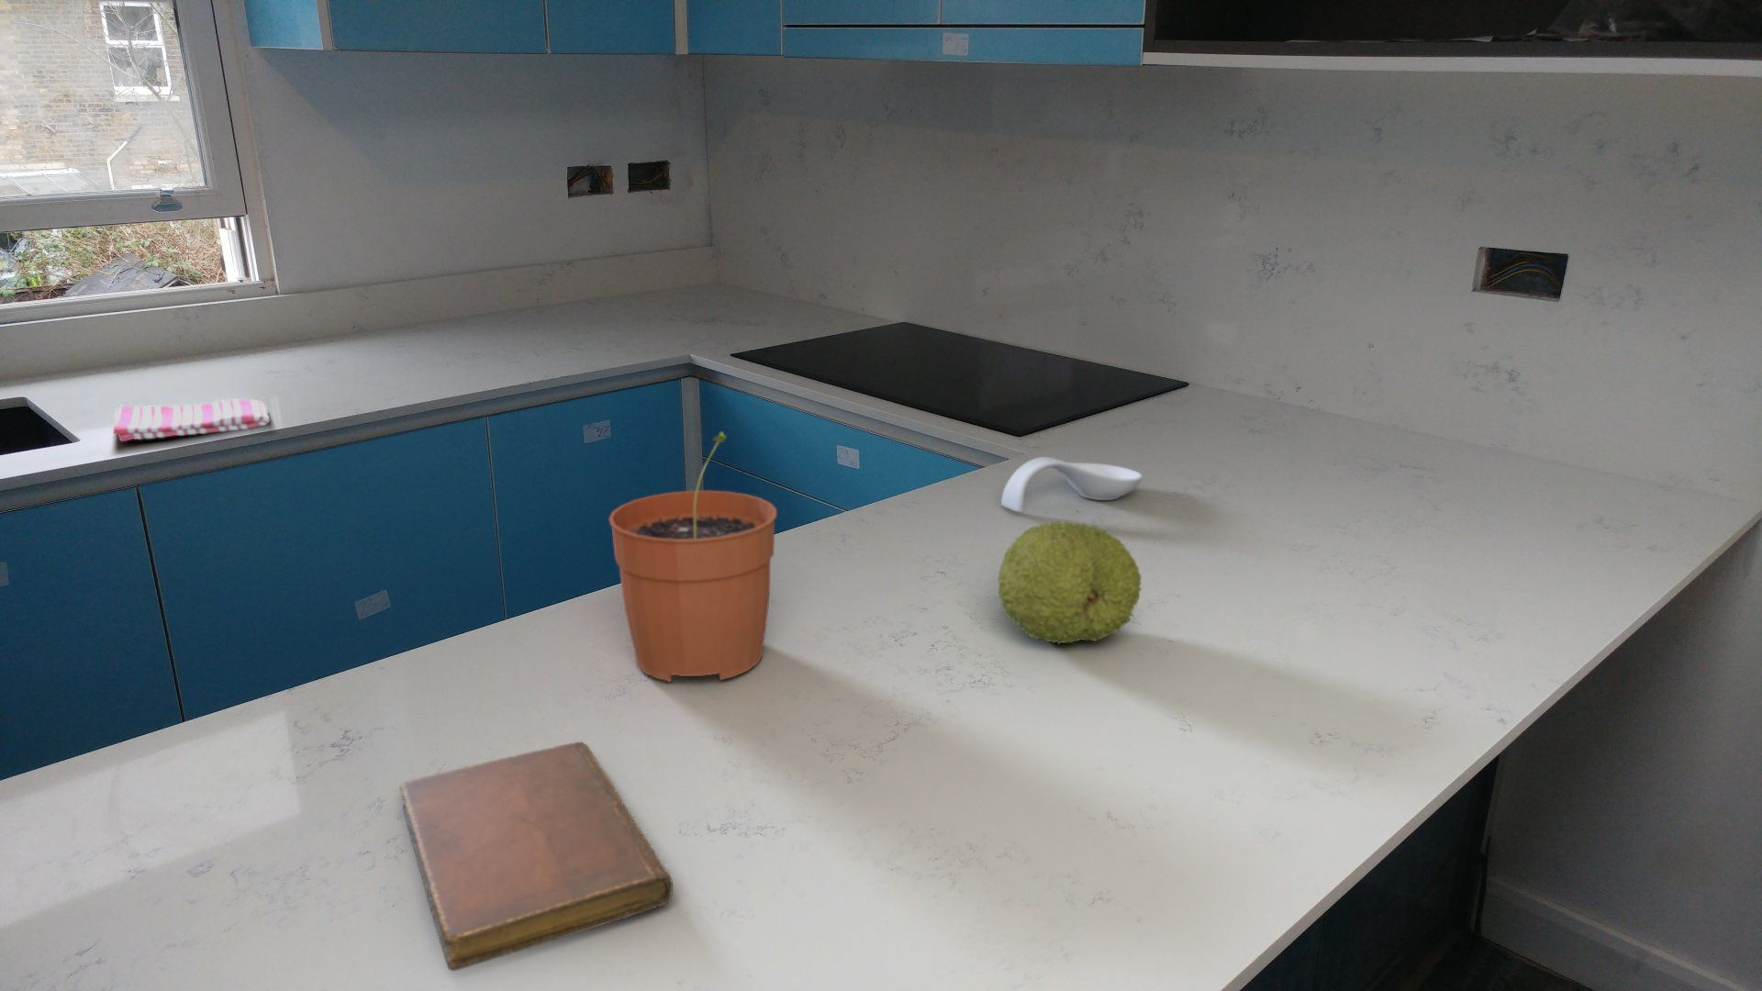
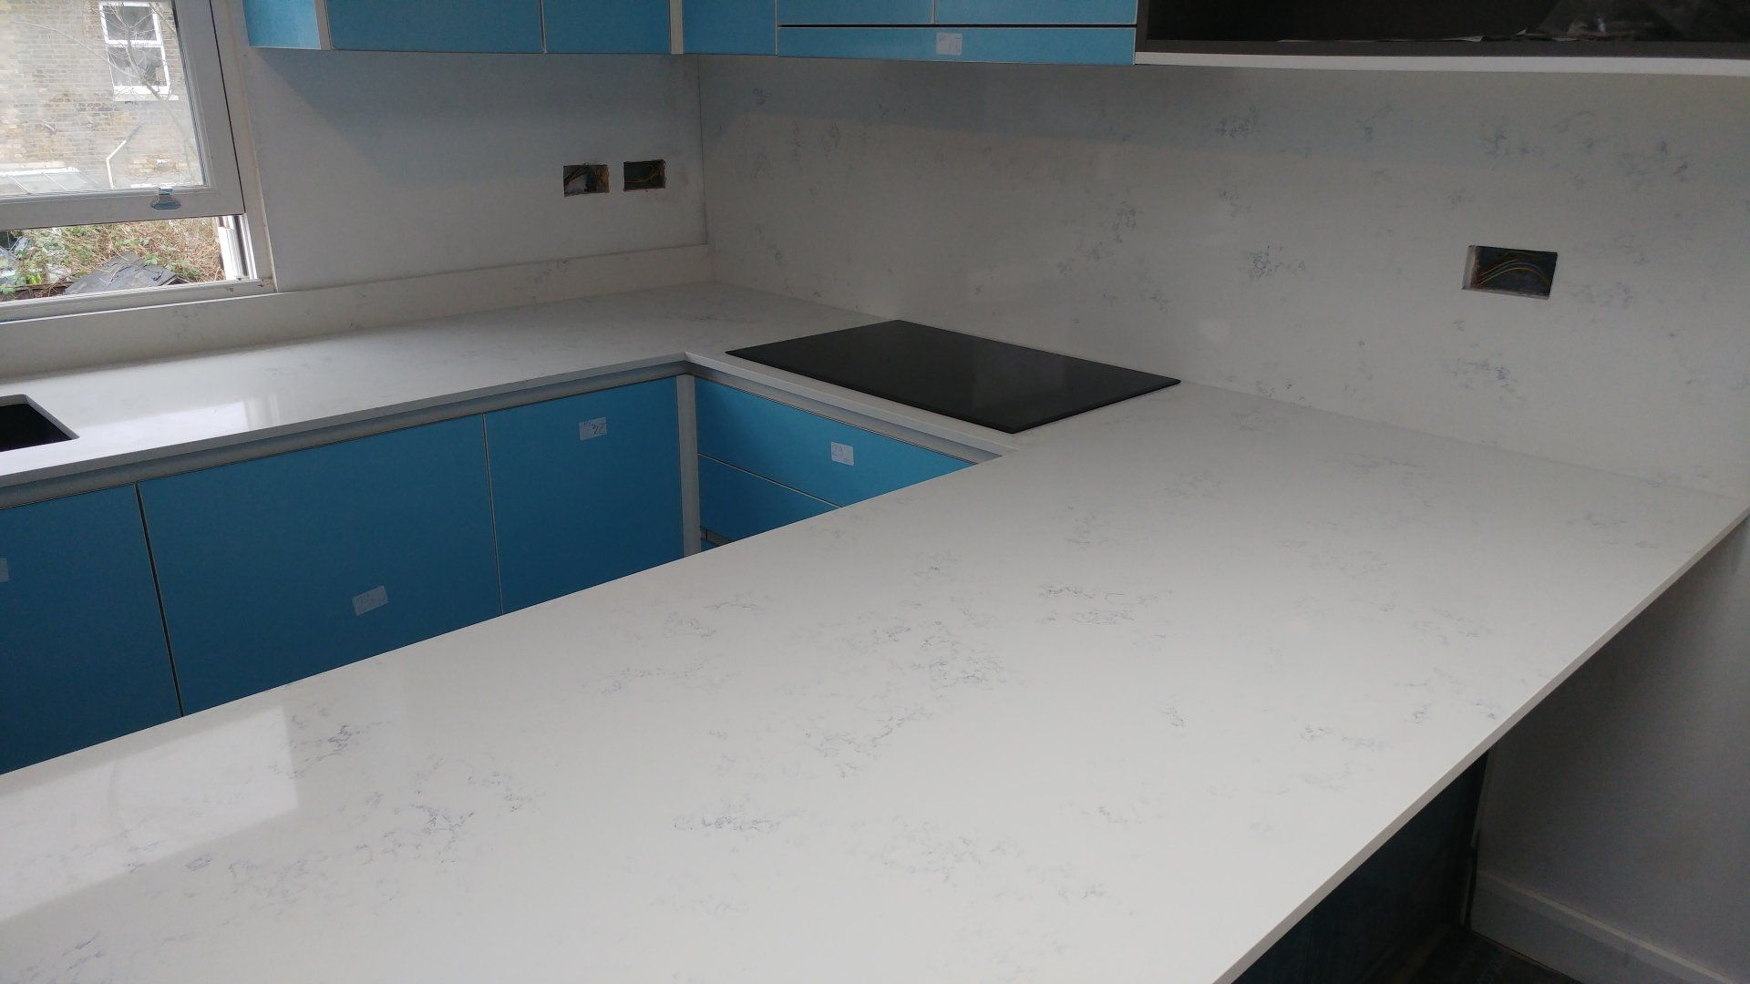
- plant pot [609,431,777,682]
- notebook [399,741,674,972]
- fruit [997,520,1142,645]
- spoon rest [1001,456,1144,514]
- dish towel [113,399,270,443]
